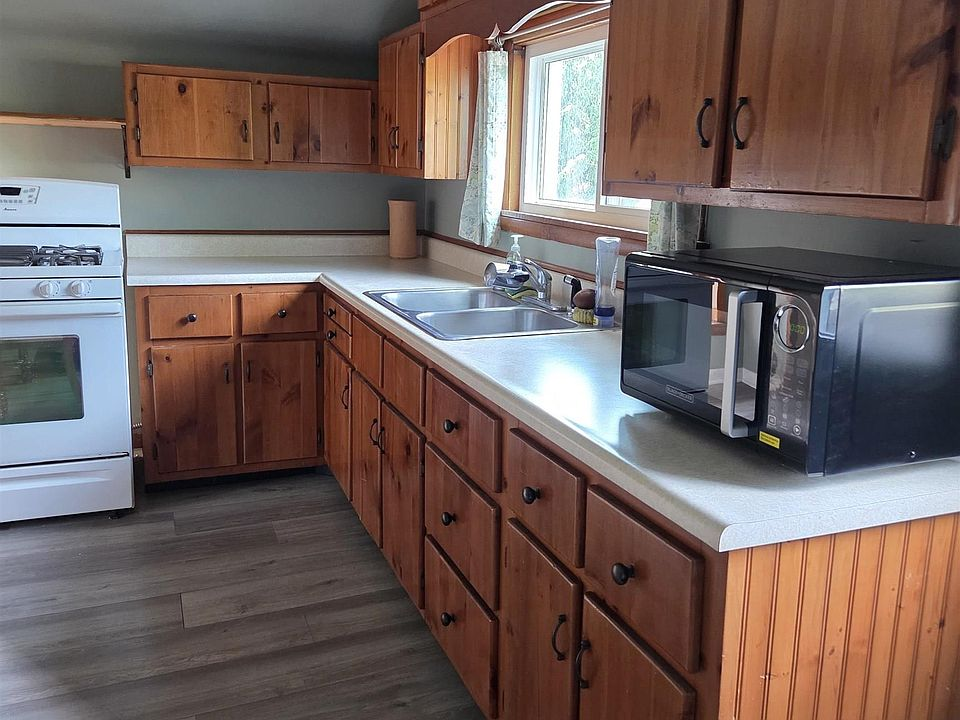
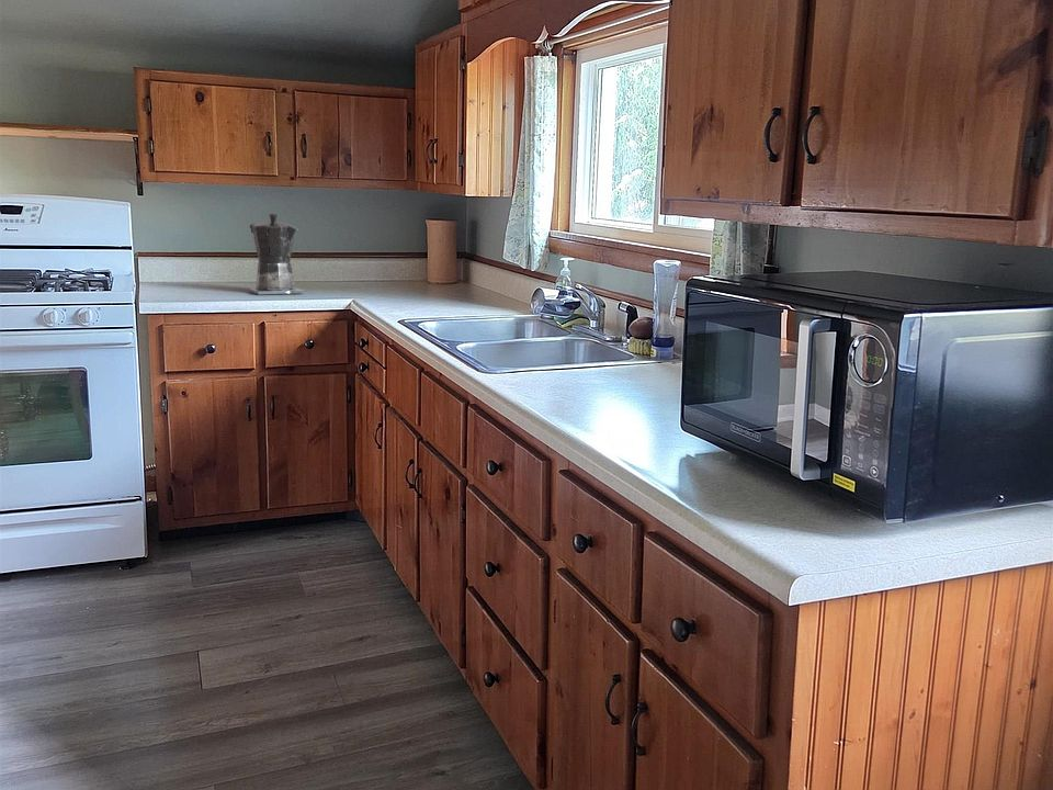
+ coffee maker [248,213,305,295]
